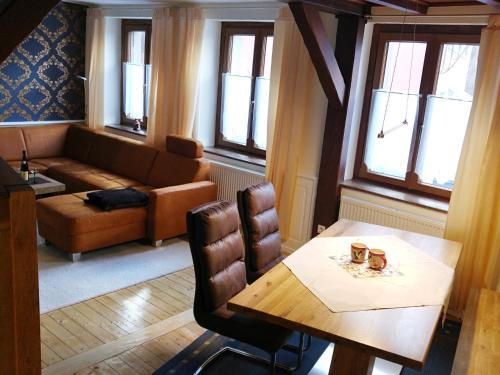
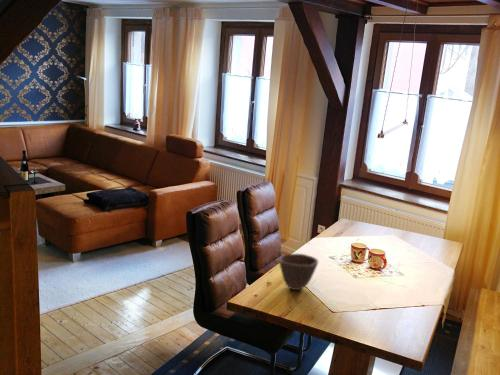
+ bowl [278,253,319,291]
